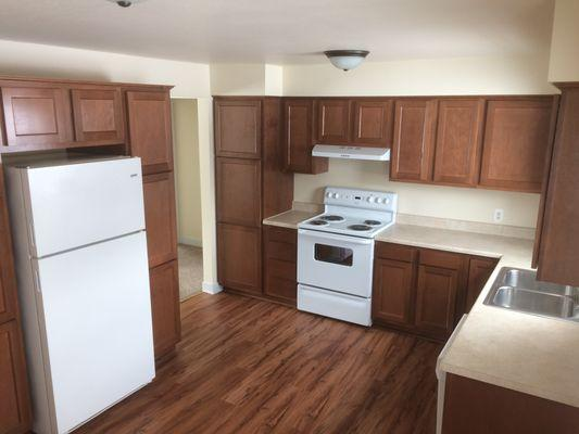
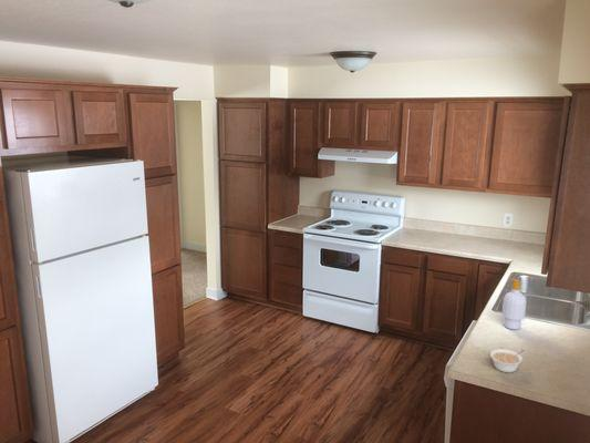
+ legume [489,348,525,373]
+ soap bottle [500,278,528,331]
